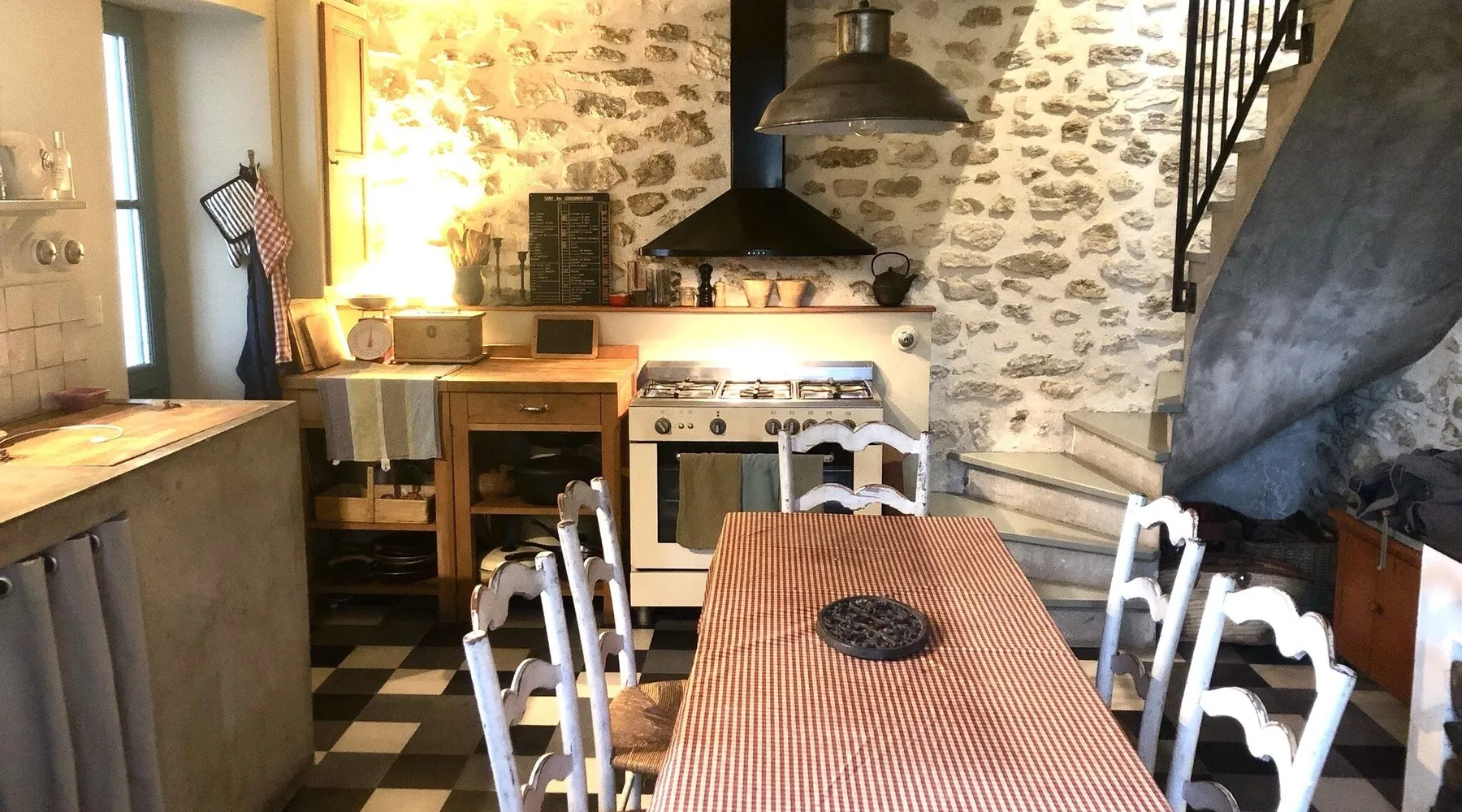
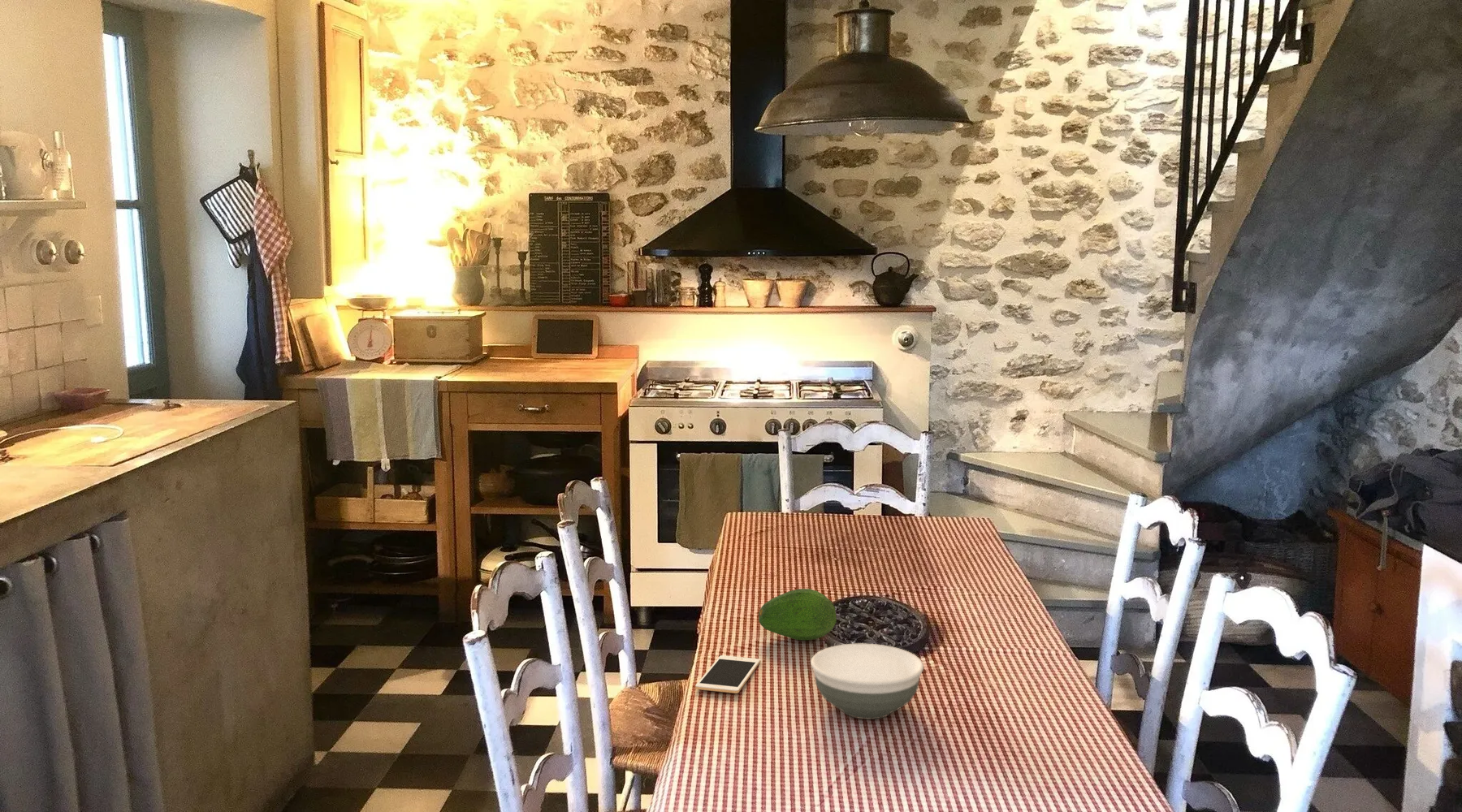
+ cell phone [694,654,761,694]
+ bowl [810,643,924,720]
+ fruit [758,588,837,641]
